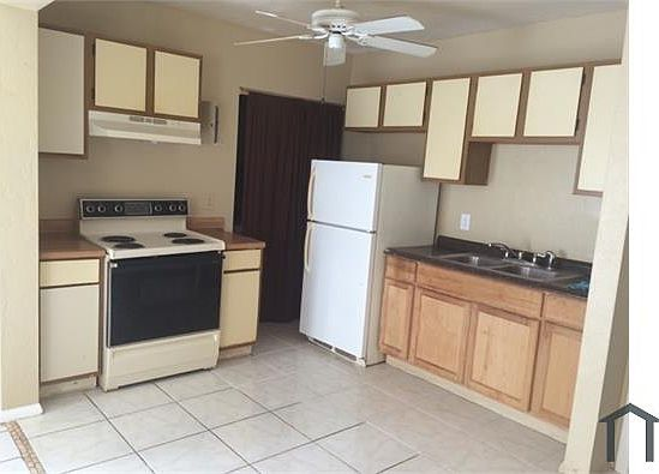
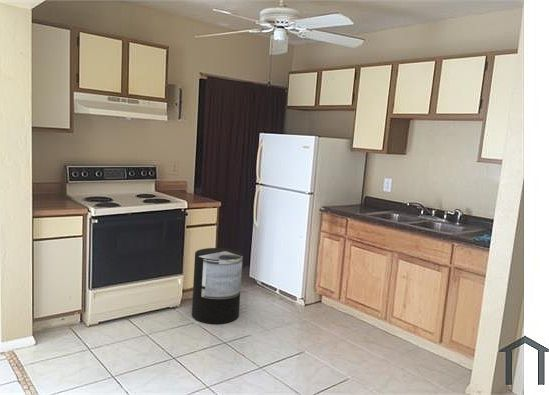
+ trash can [191,247,244,325]
